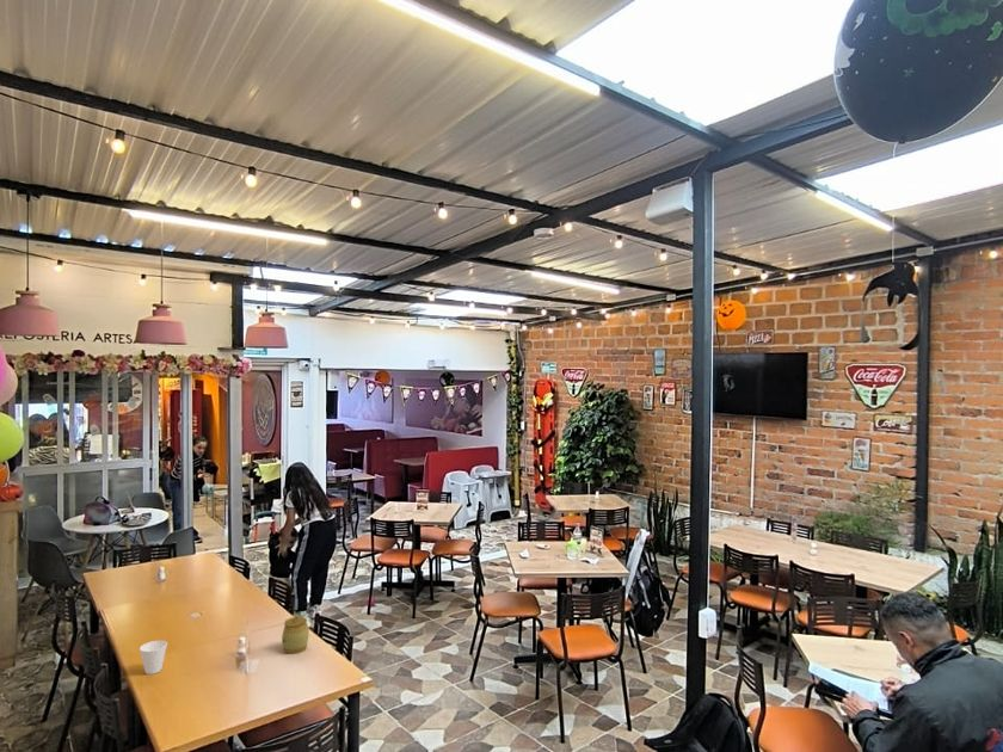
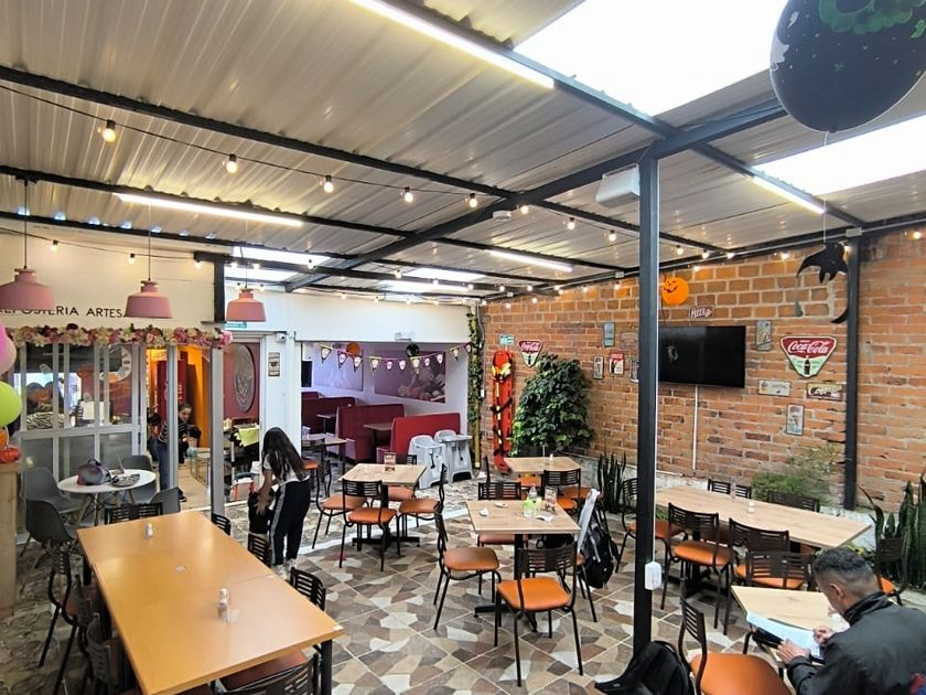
- cup [139,640,168,676]
- jar [281,614,310,655]
